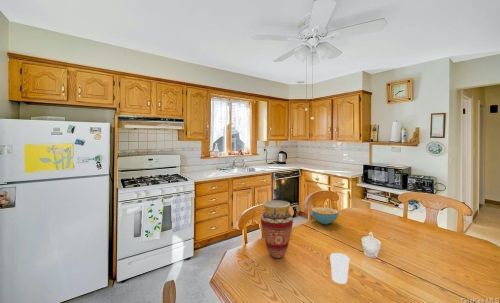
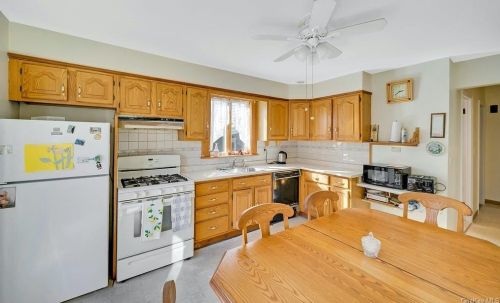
- cereal bowl [310,206,339,225]
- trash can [329,252,351,285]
- vase [260,199,294,259]
